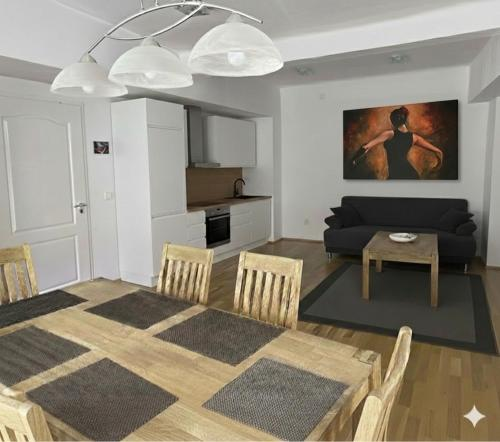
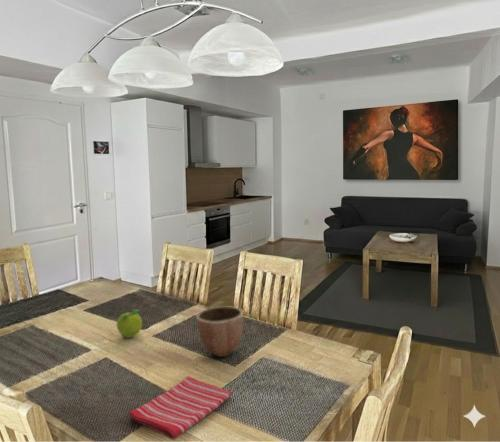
+ dish towel [128,375,233,441]
+ fruit [115,308,143,339]
+ decorative bowl [196,305,244,358]
